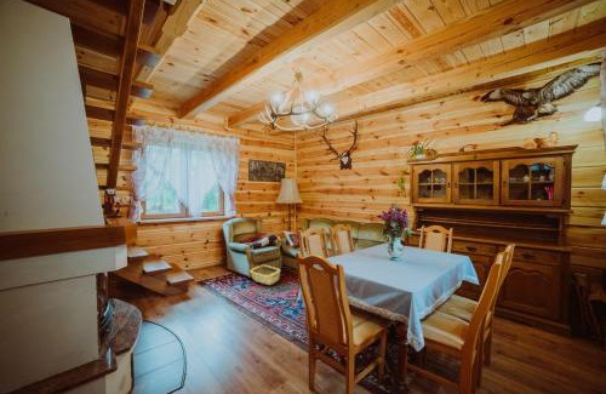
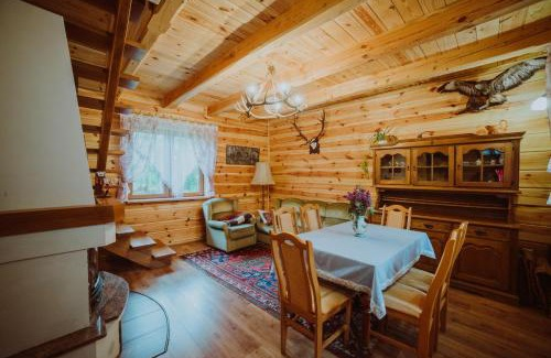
- woven basket [248,264,281,286]
